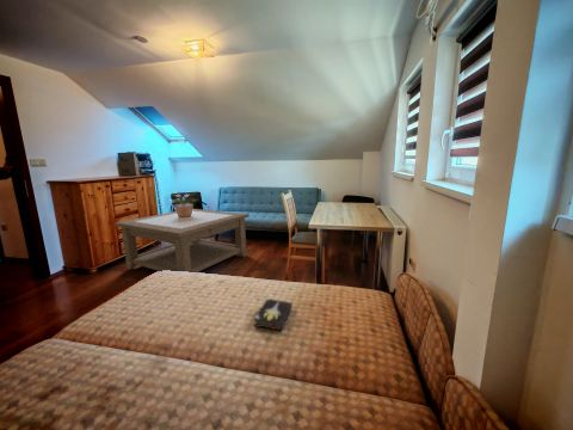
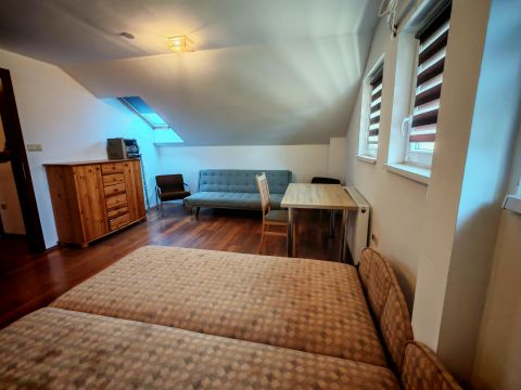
- hardback book [253,297,294,332]
- potted plant [170,191,198,217]
- coffee table [113,208,251,274]
